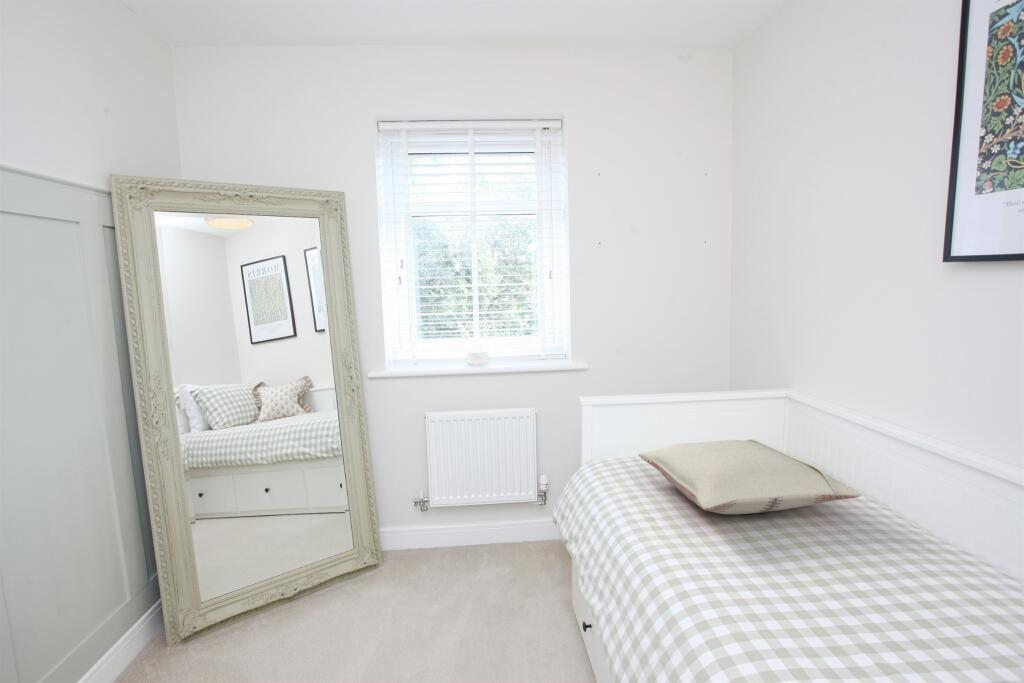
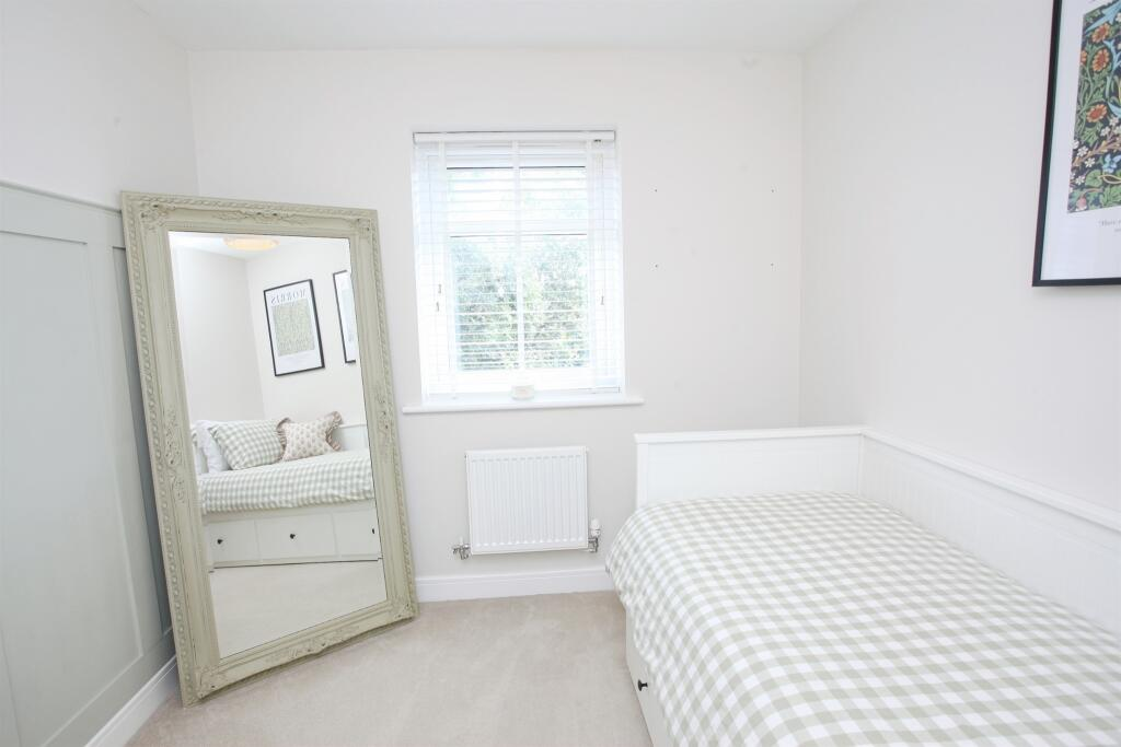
- pillow [638,438,862,515]
